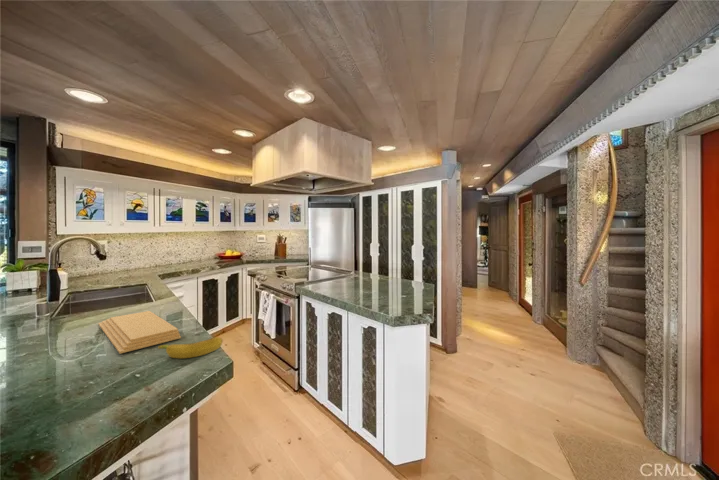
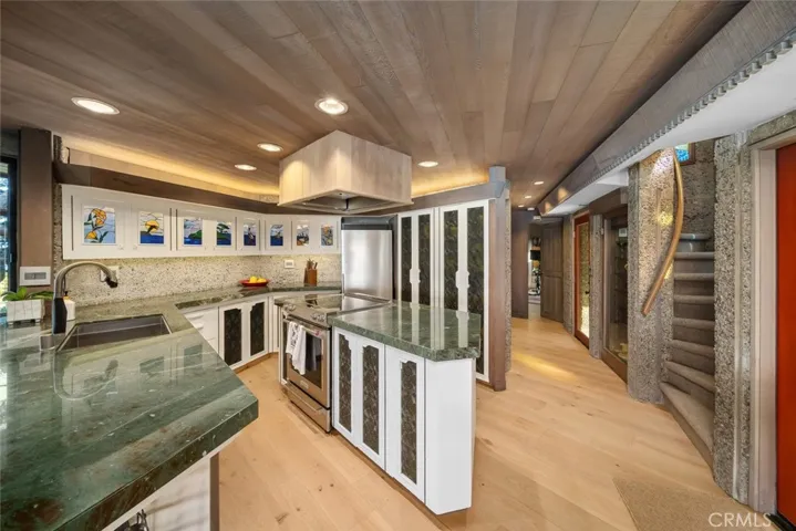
- cutting board [97,310,182,354]
- banana [157,336,224,359]
